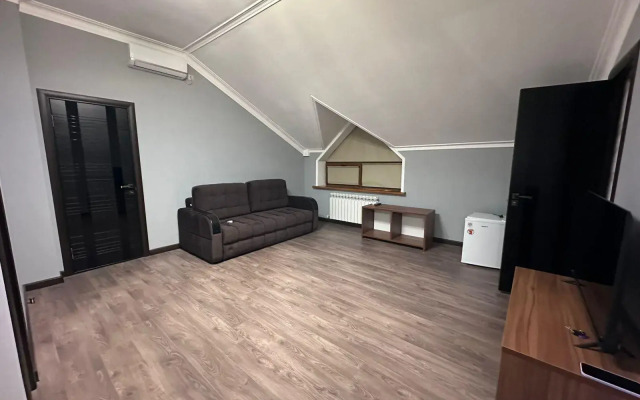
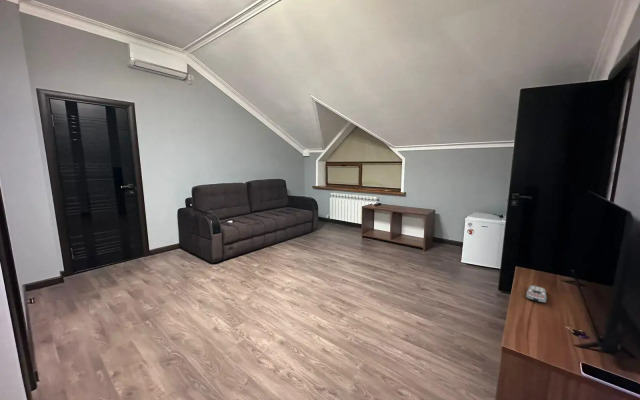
+ remote control [525,284,547,304]
